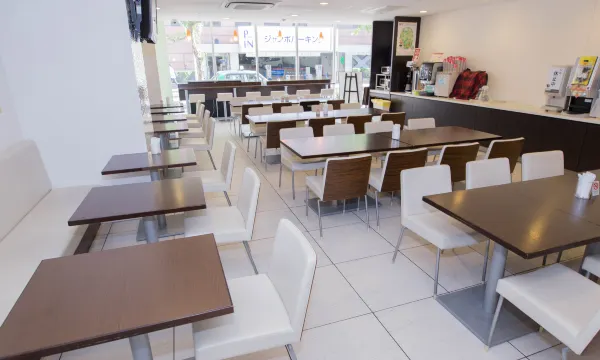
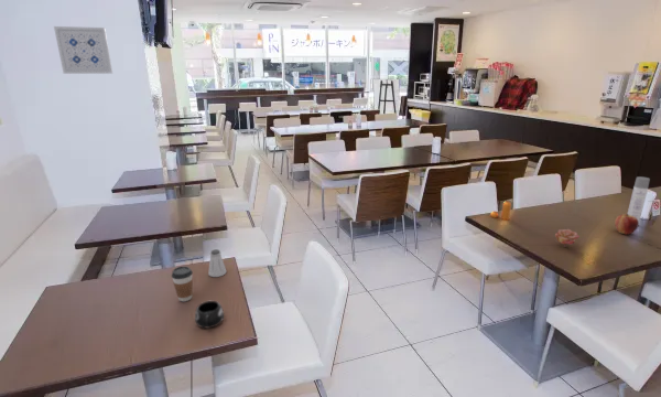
+ coffee cup [171,266,194,302]
+ flower [554,228,581,248]
+ saltshaker [207,248,227,278]
+ pepper shaker [489,200,512,221]
+ wall art [53,25,113,75]
+ apple [614,213,640,235]
+ mug [194,300,225,330]
+ spray bottle [627,175,651,226]
